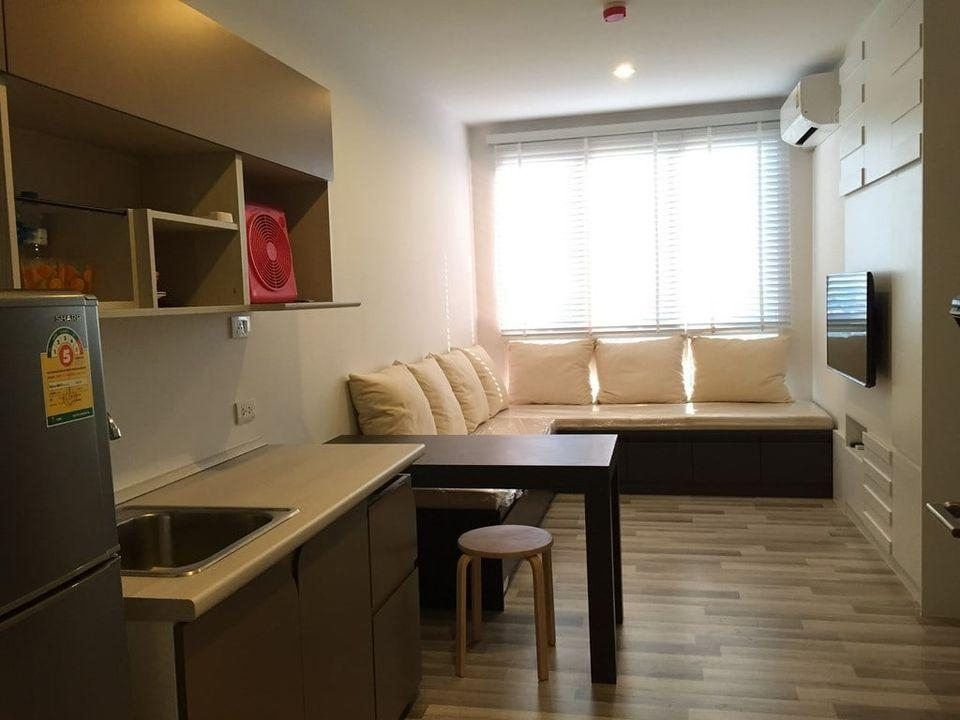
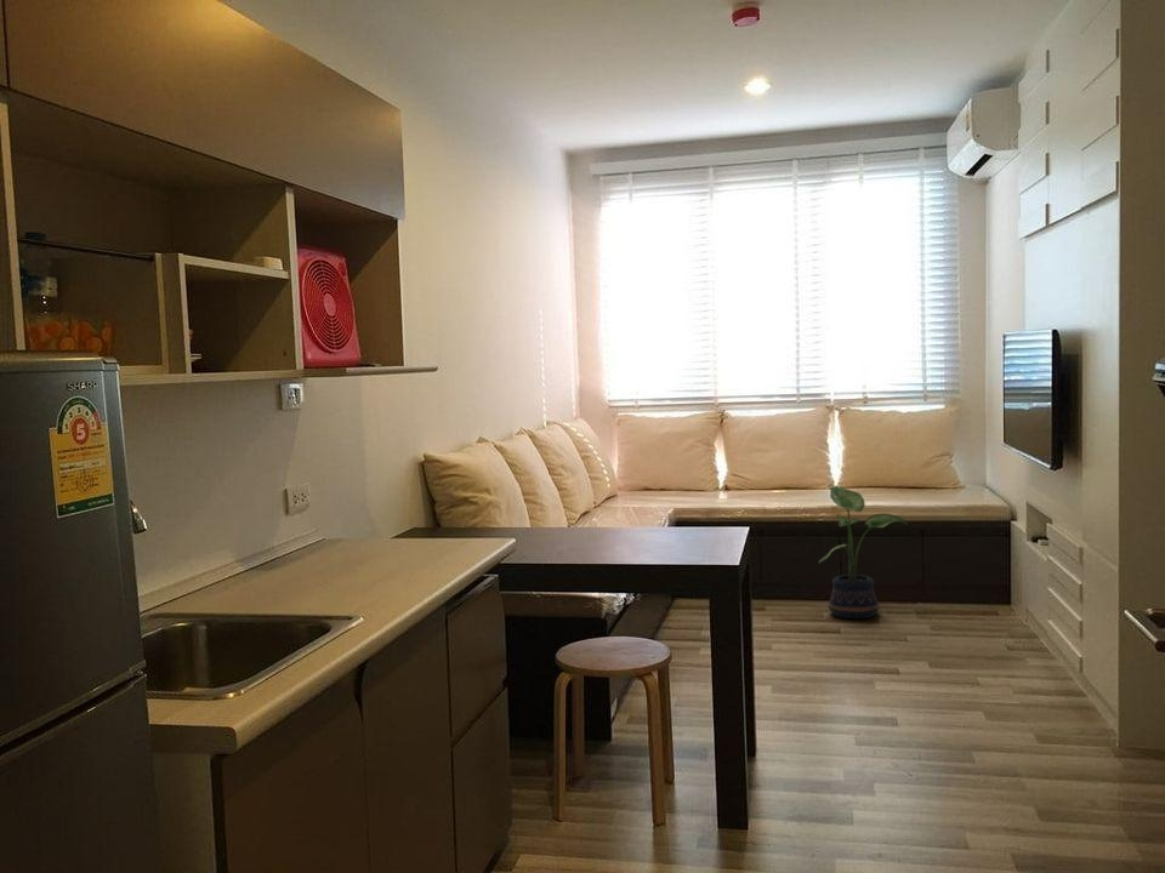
+ potted plant [818,485,909,620]
